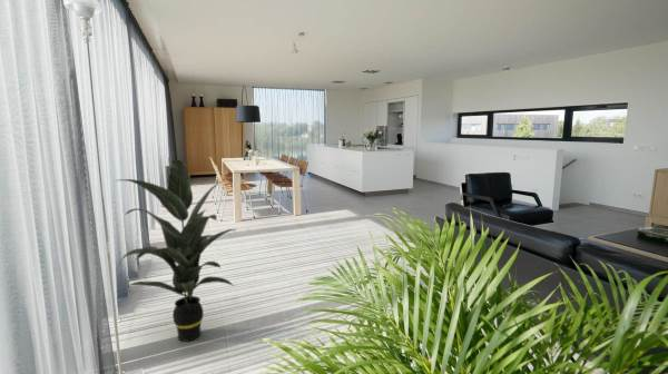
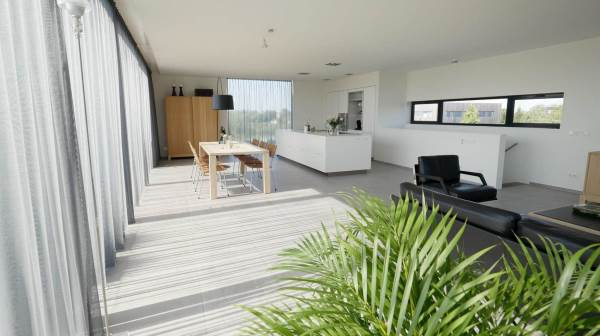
- indoor plant [114,158,236,343]
